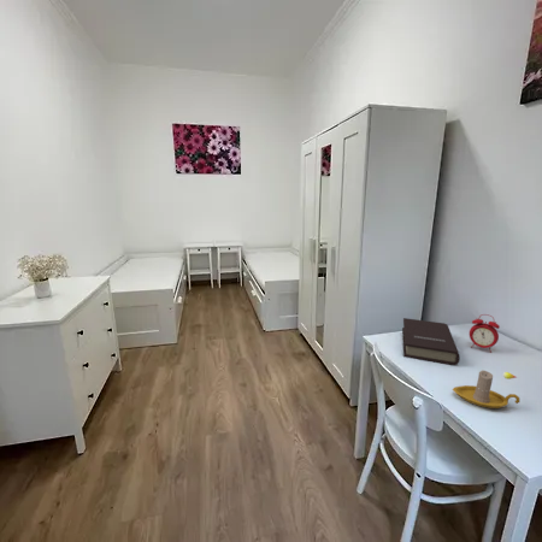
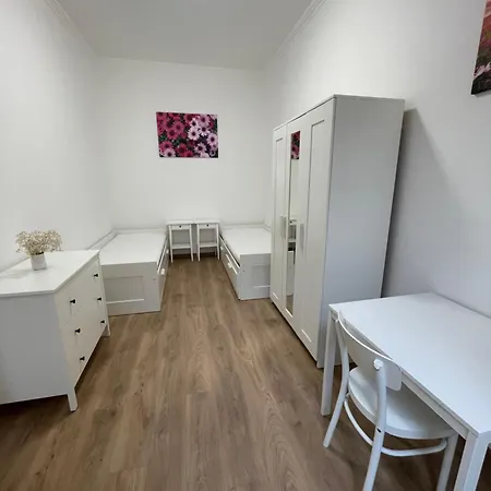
- candle holder [452,369,522,410]
- book [401,317,461,366]
- alarm clock [469,313,501,354]
